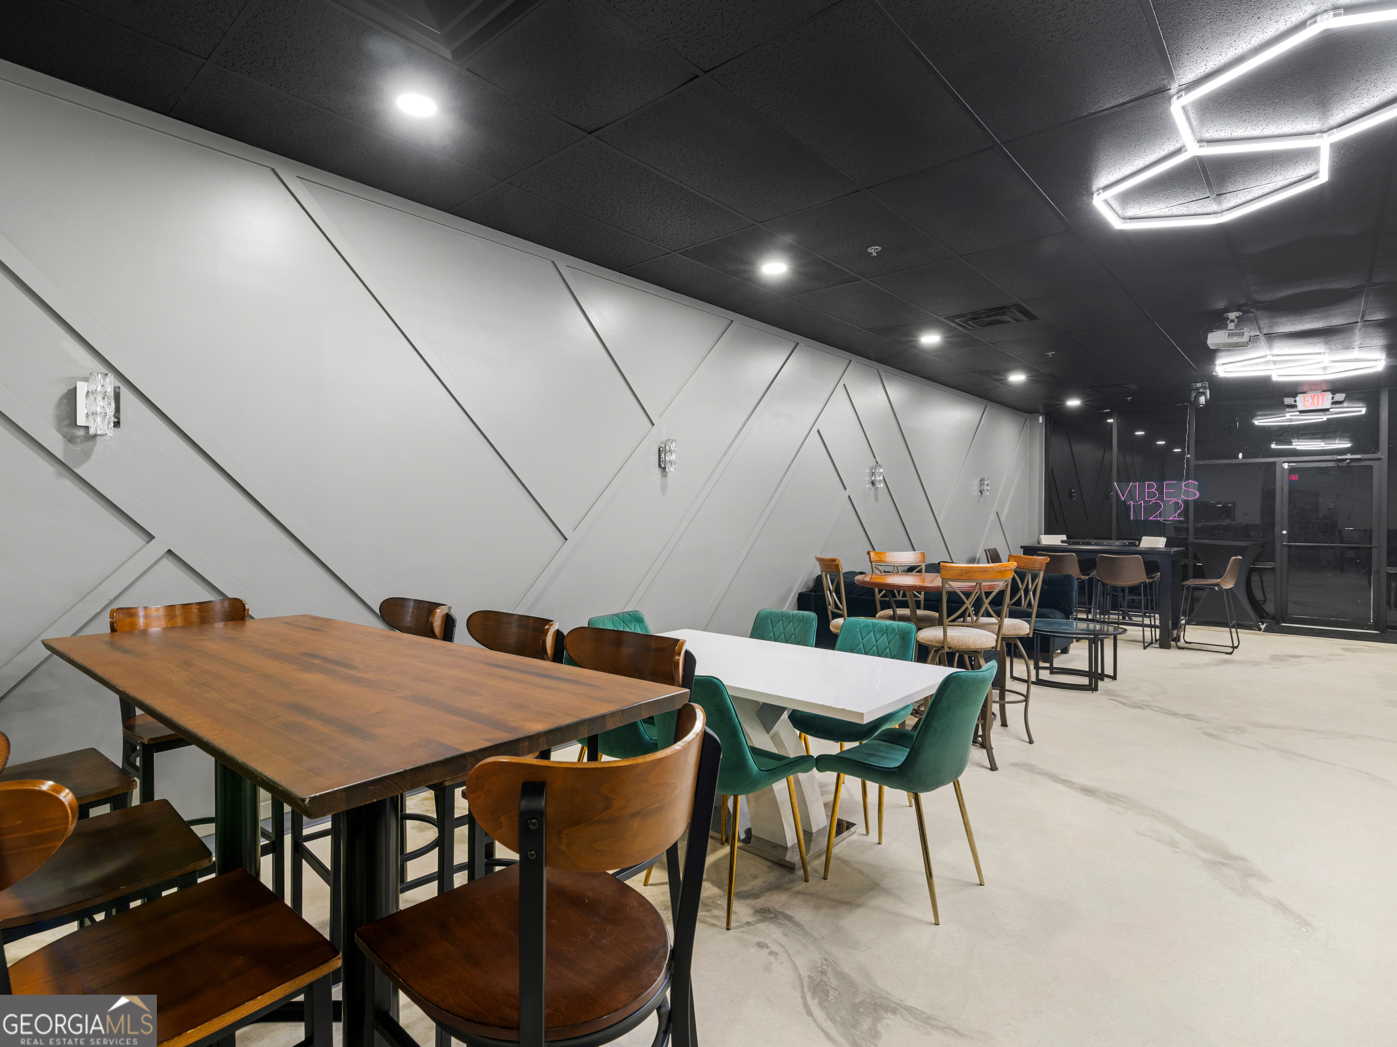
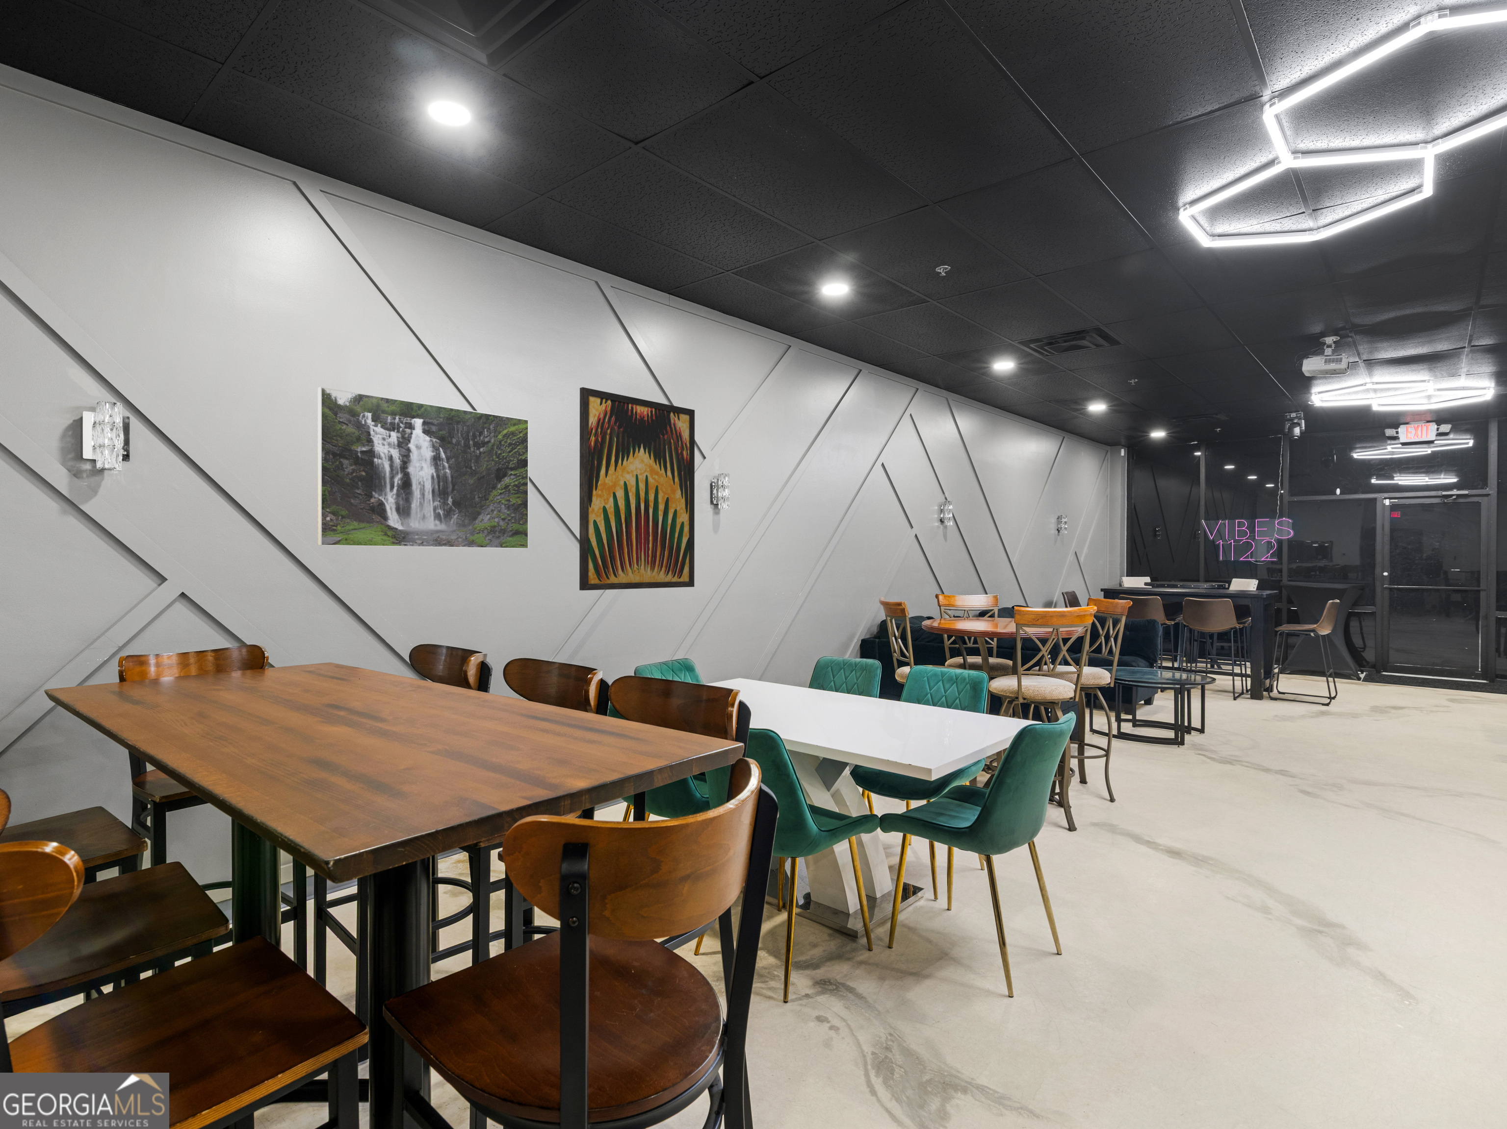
+ wall art [579,387,695,591]
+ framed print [317,387,529,550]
